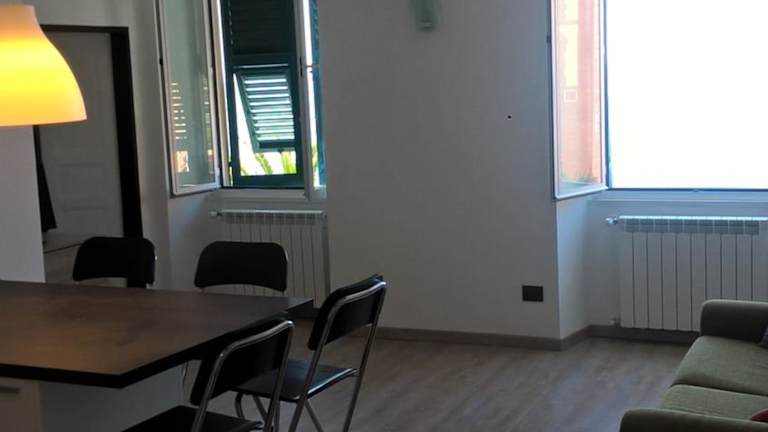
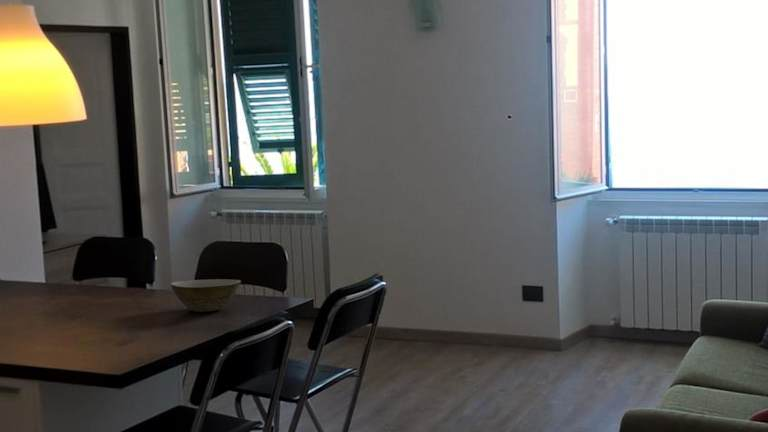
+ bowl [170,278,242,313]
